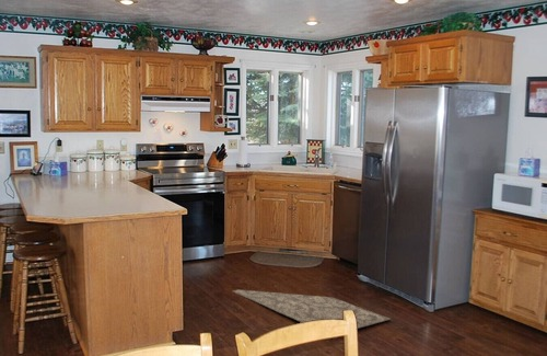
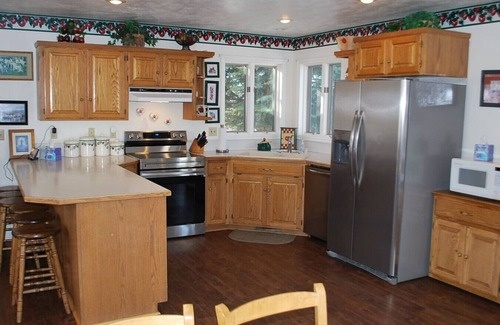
- rug [232,289,392,330]
